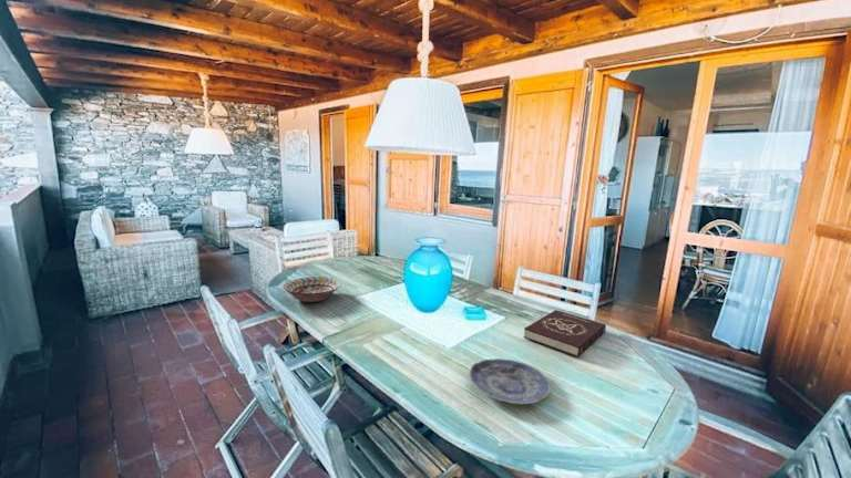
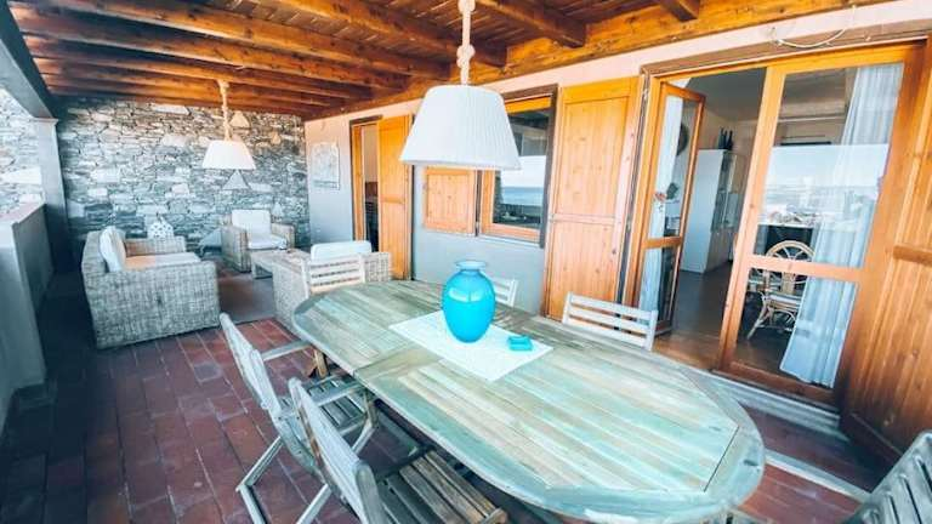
- plate [469,357,552,406]
- decorative bowl [283,276,342,303]
- book [523,309,607,358]
